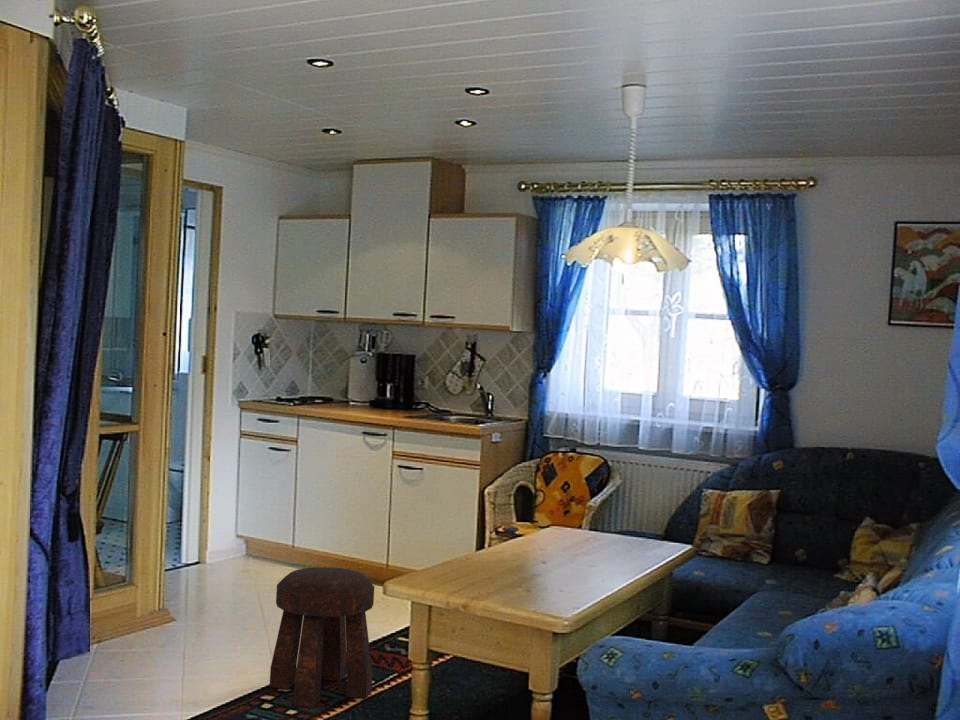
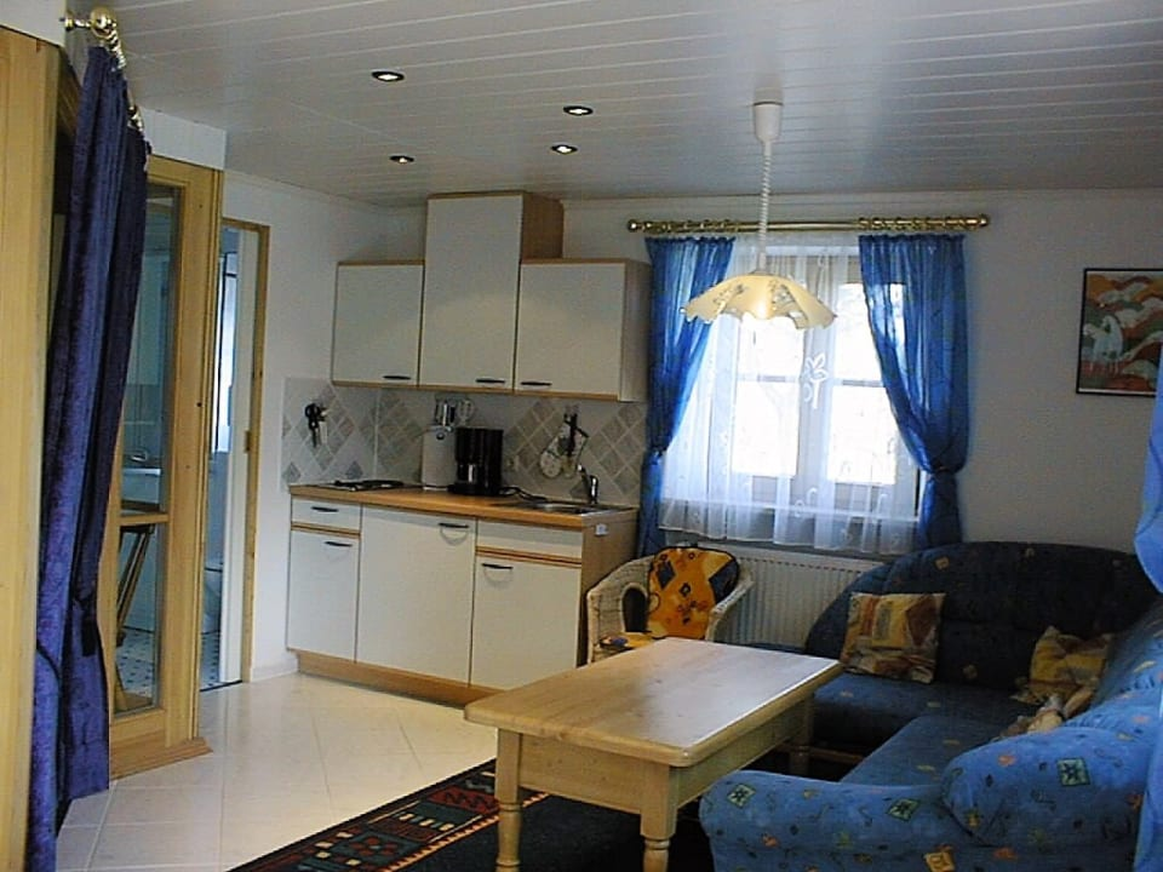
- stool [269,566,375,709]
